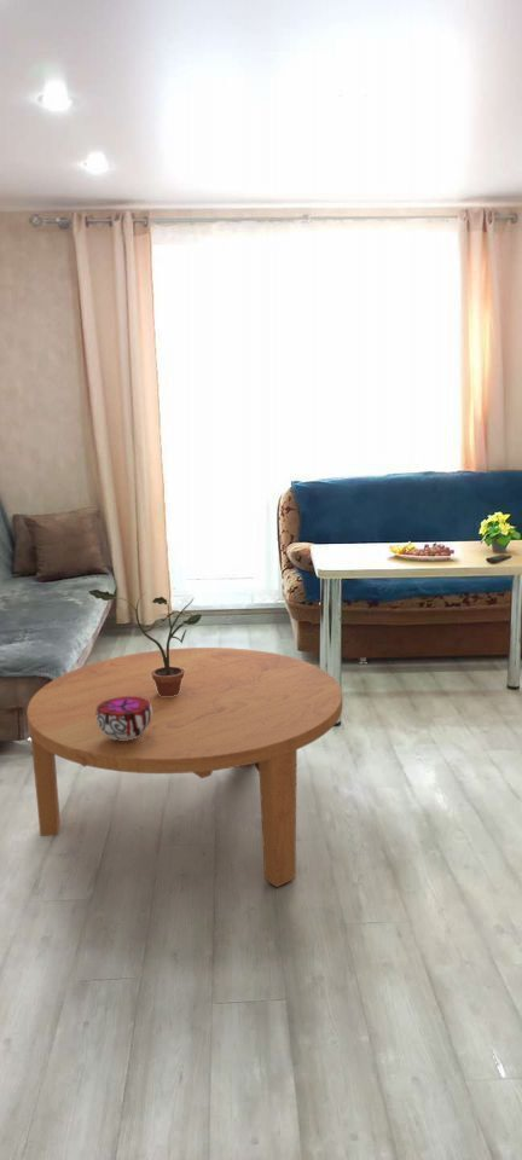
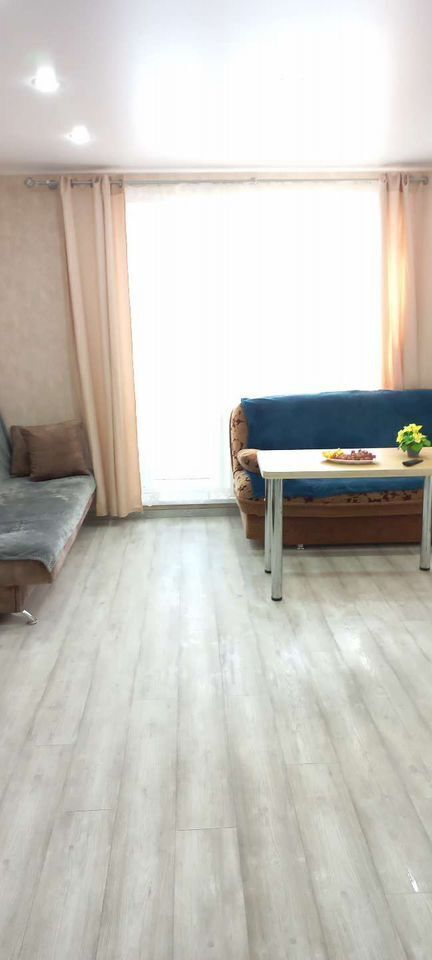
- potted plant [87,588,202,696]
- coffee table [25,646,343,888]
- decorative bowl [97,696,152,741]
